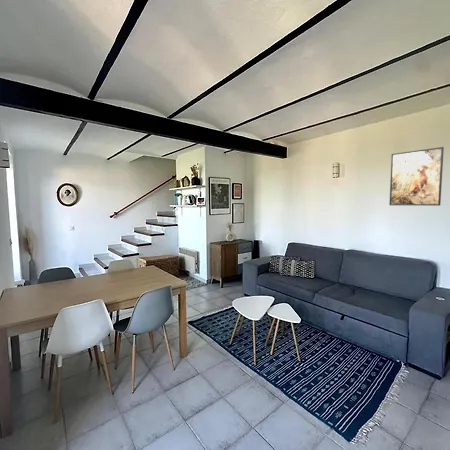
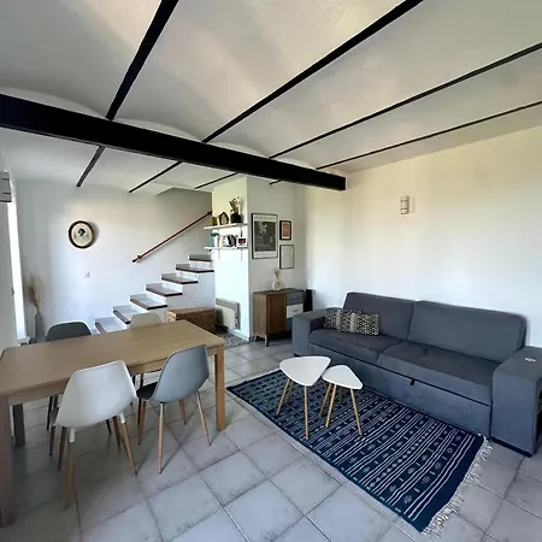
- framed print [388,146,445,207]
